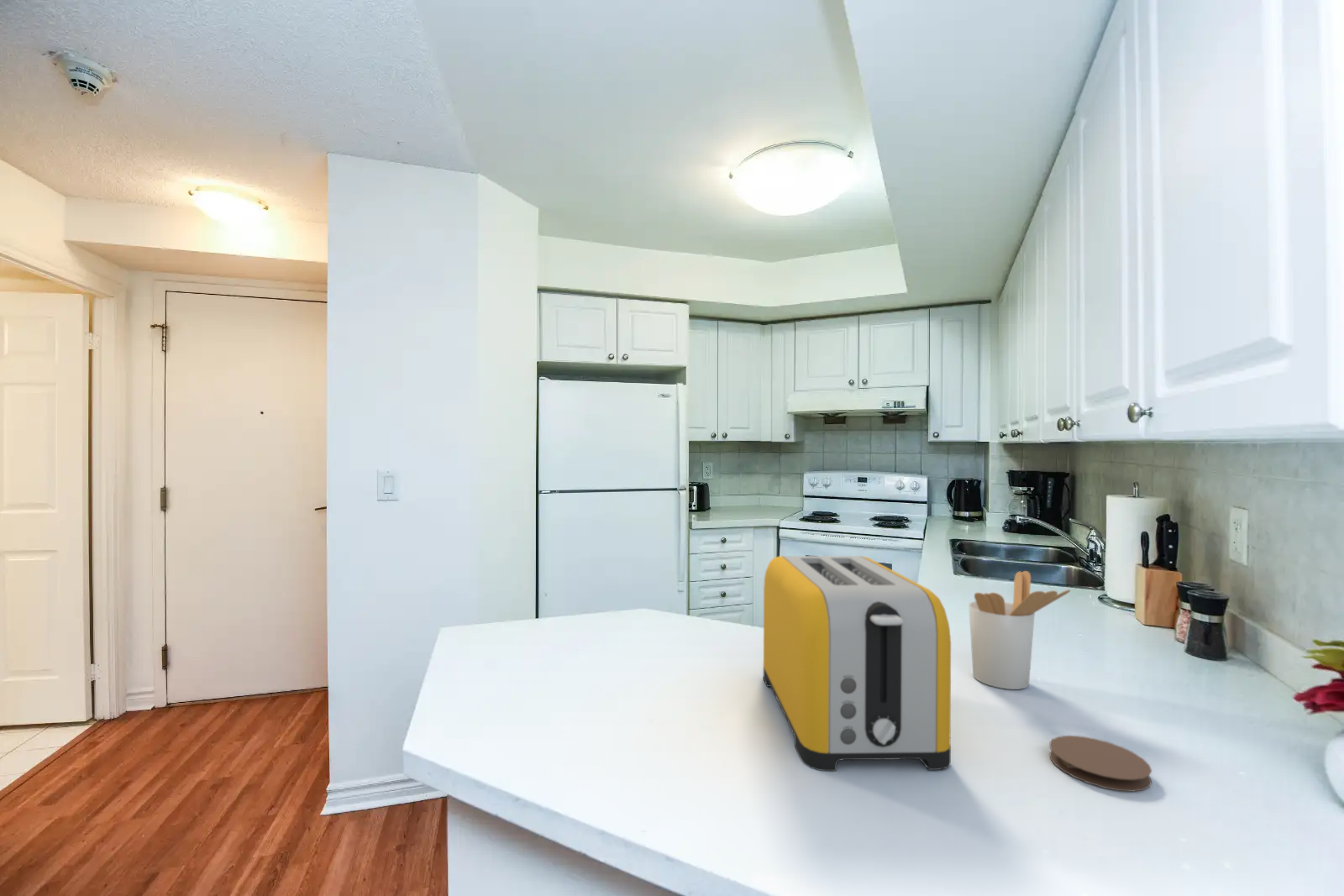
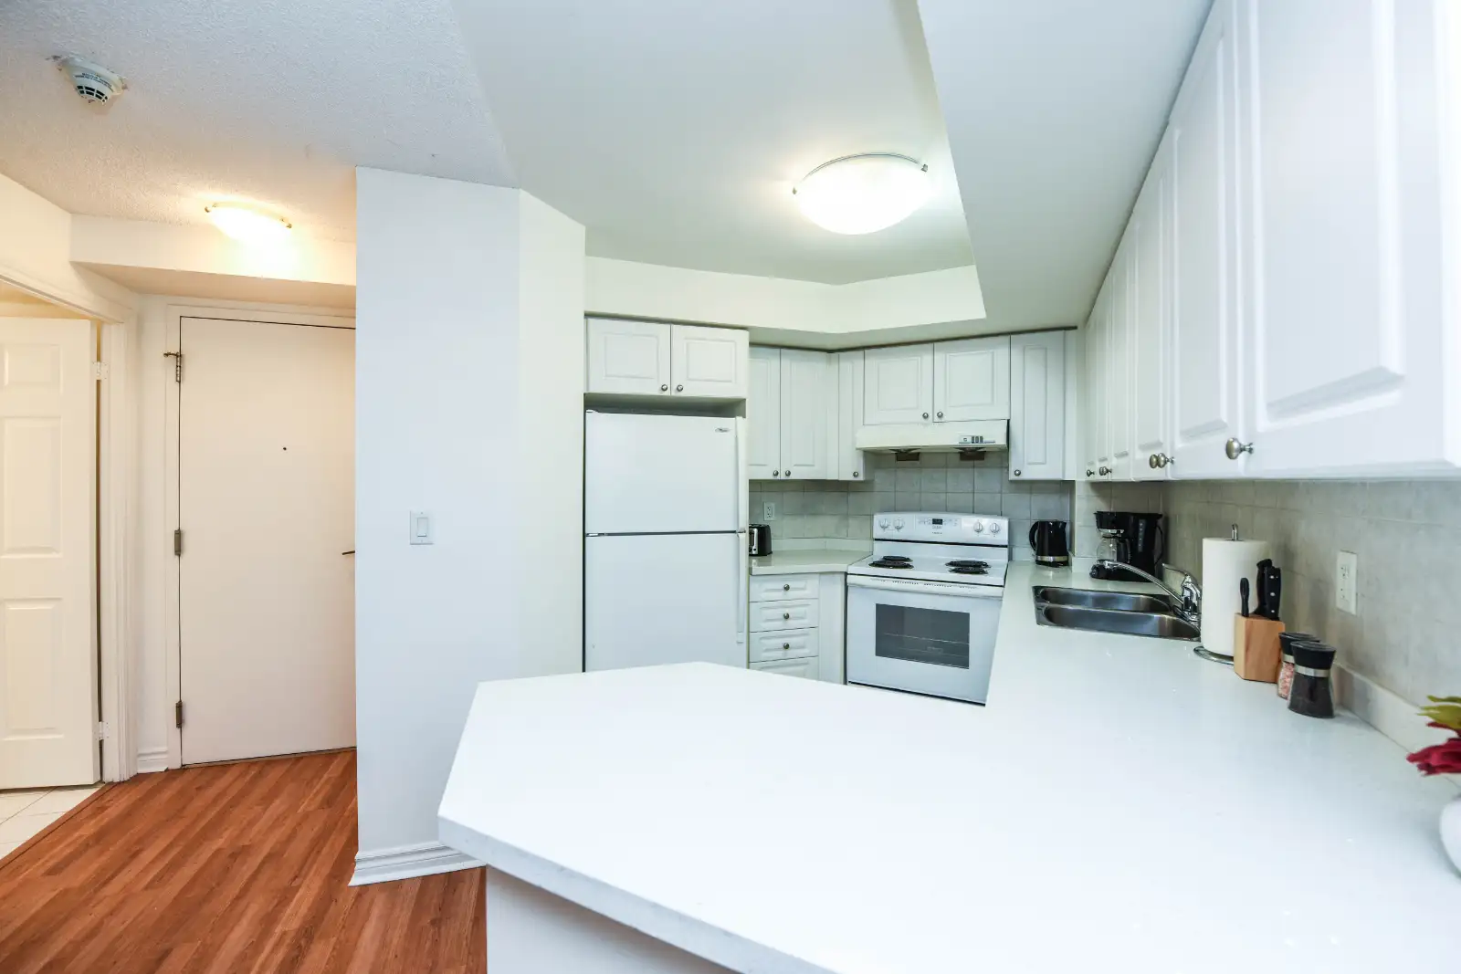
- utensil holder [968,570,1071,690]
- toaster [763,555,952,772]
- coaster [1048,735,1152,793]
